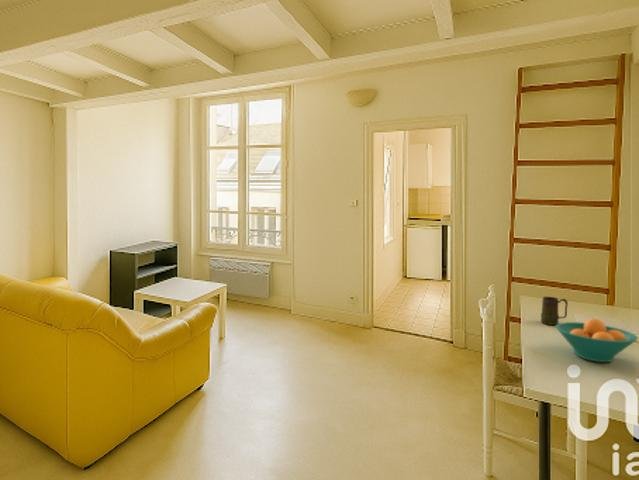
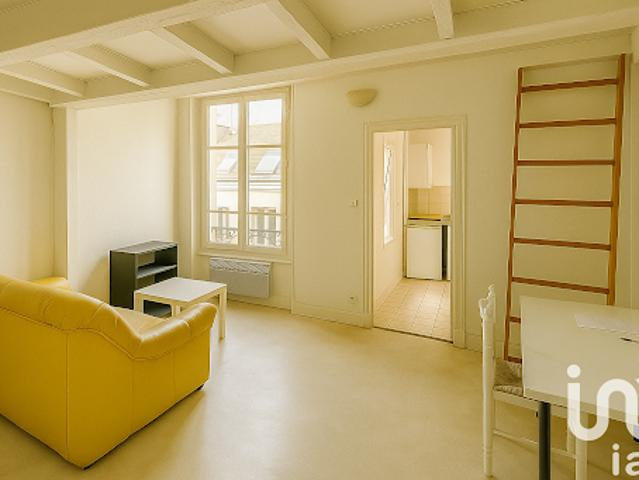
- fruit bowl [555,318,639,363]
- mug [540,296,569,326]
